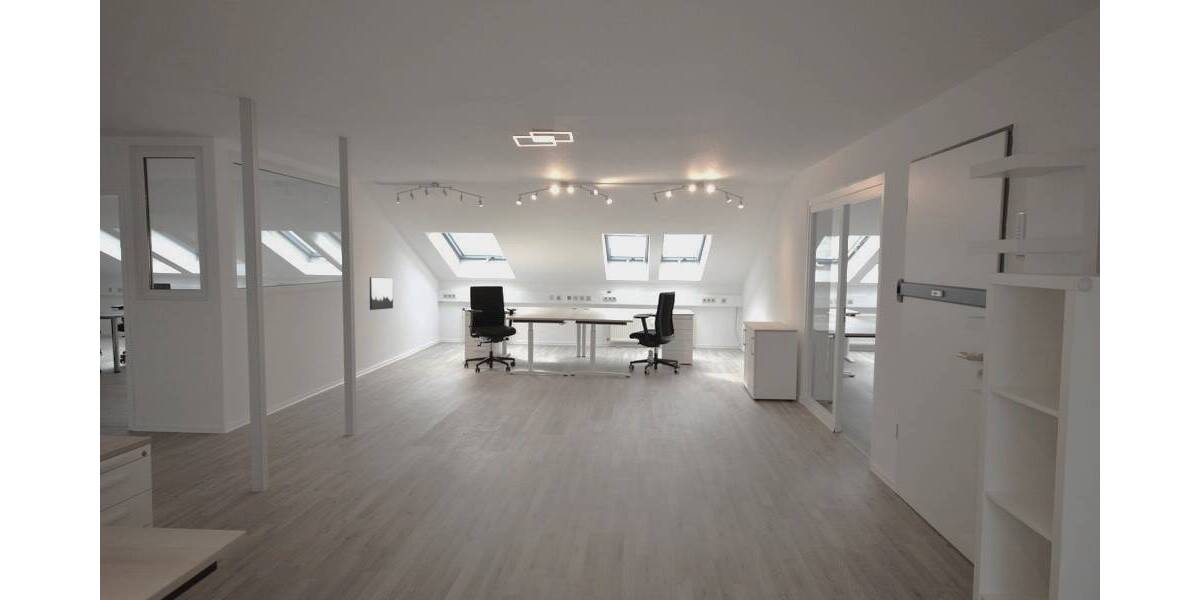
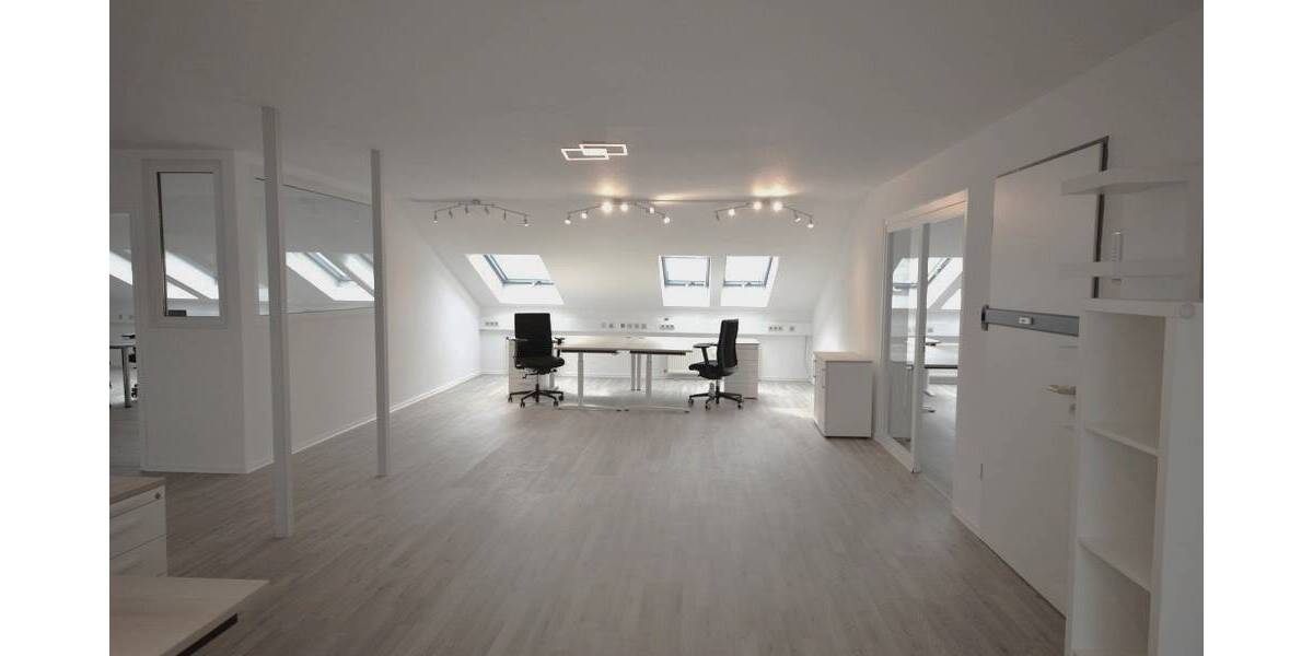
- wall art [369,276,394,311]
